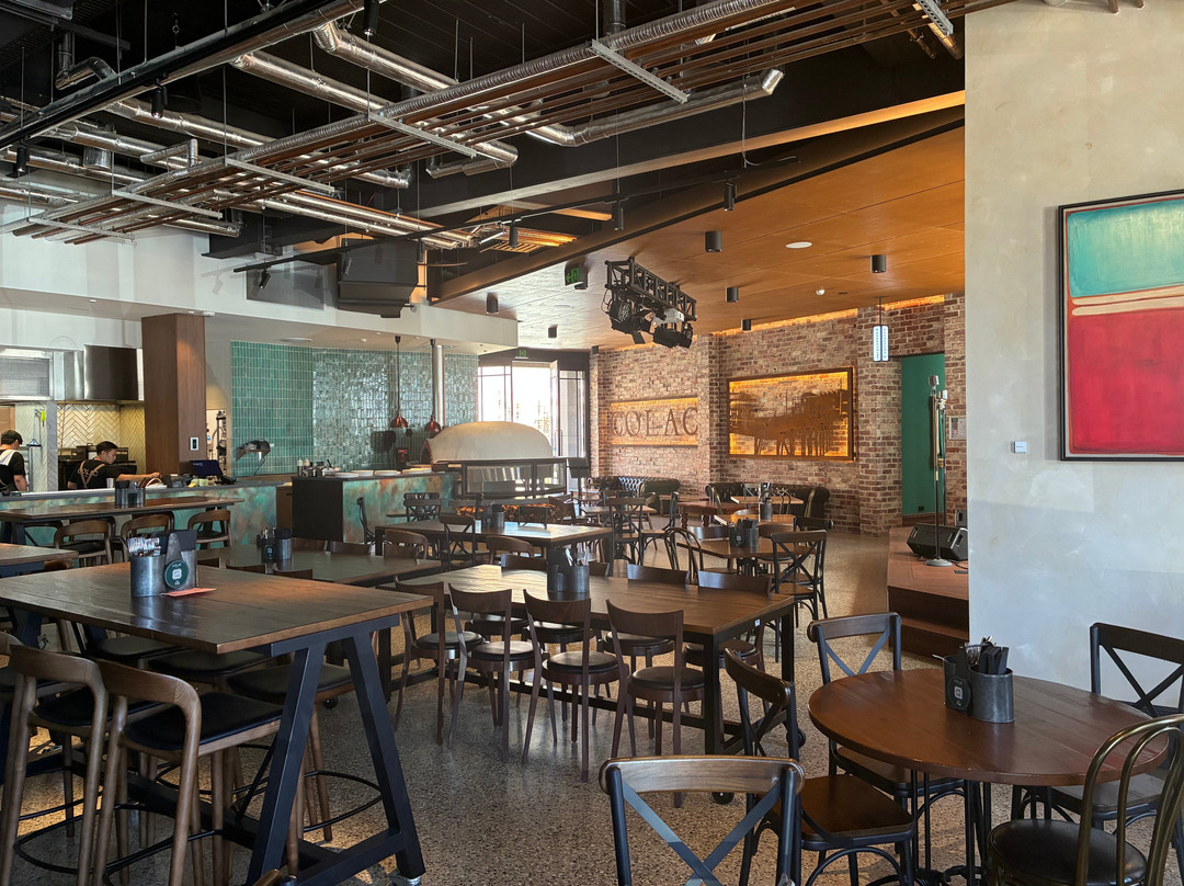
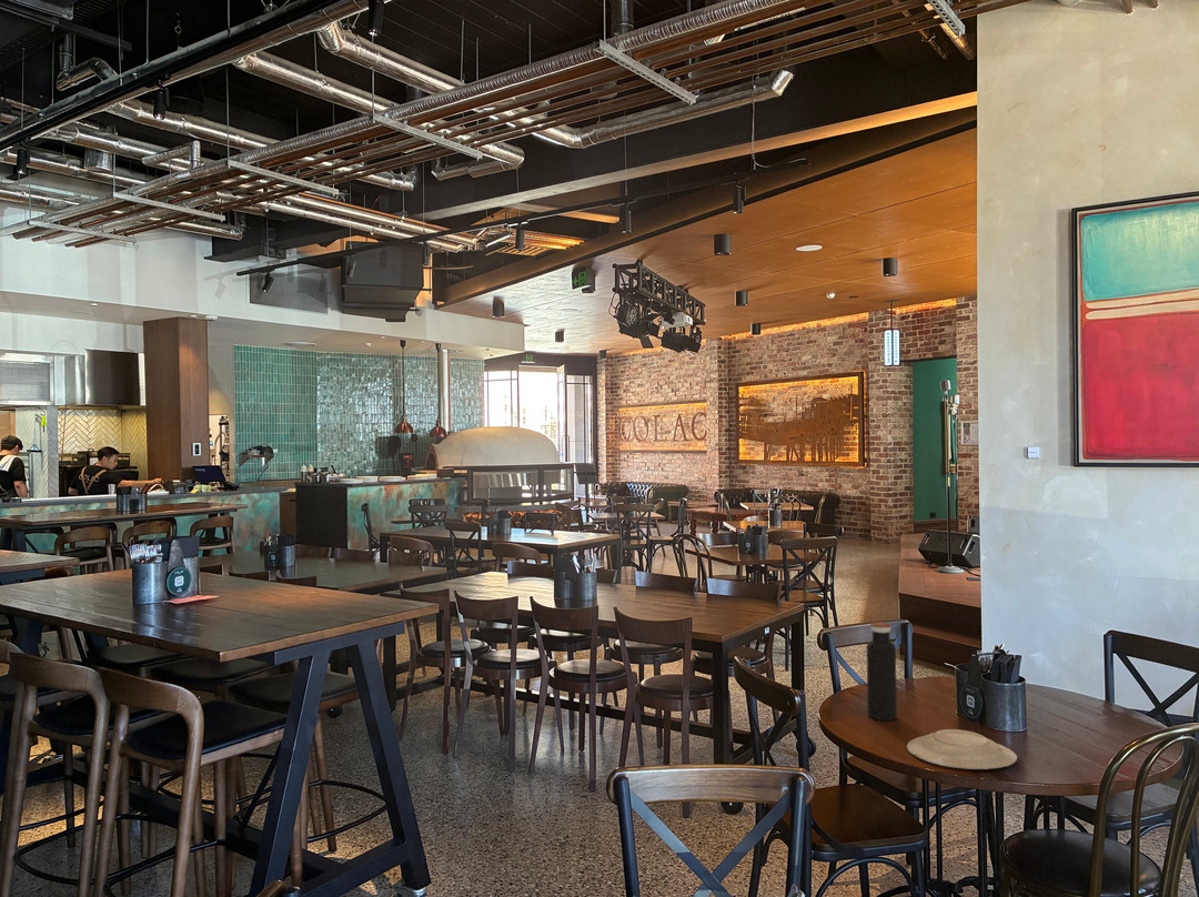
+ plate [906,728,1018,770]
+ water bottle [866,622,898,722]
